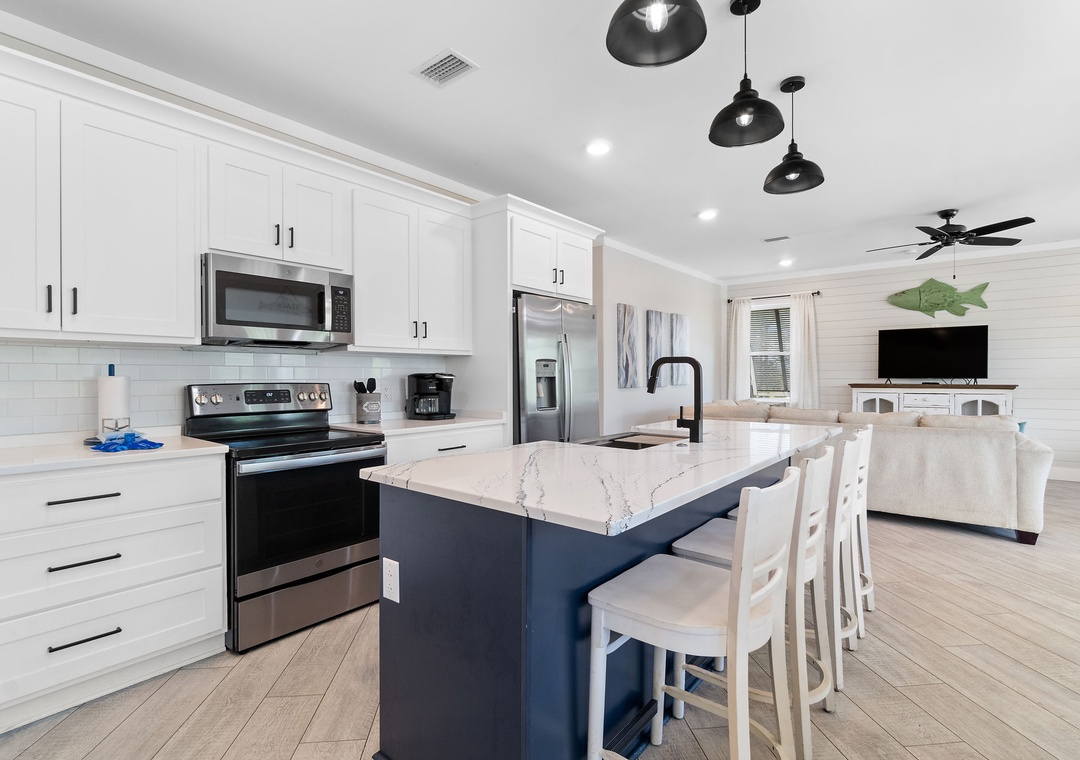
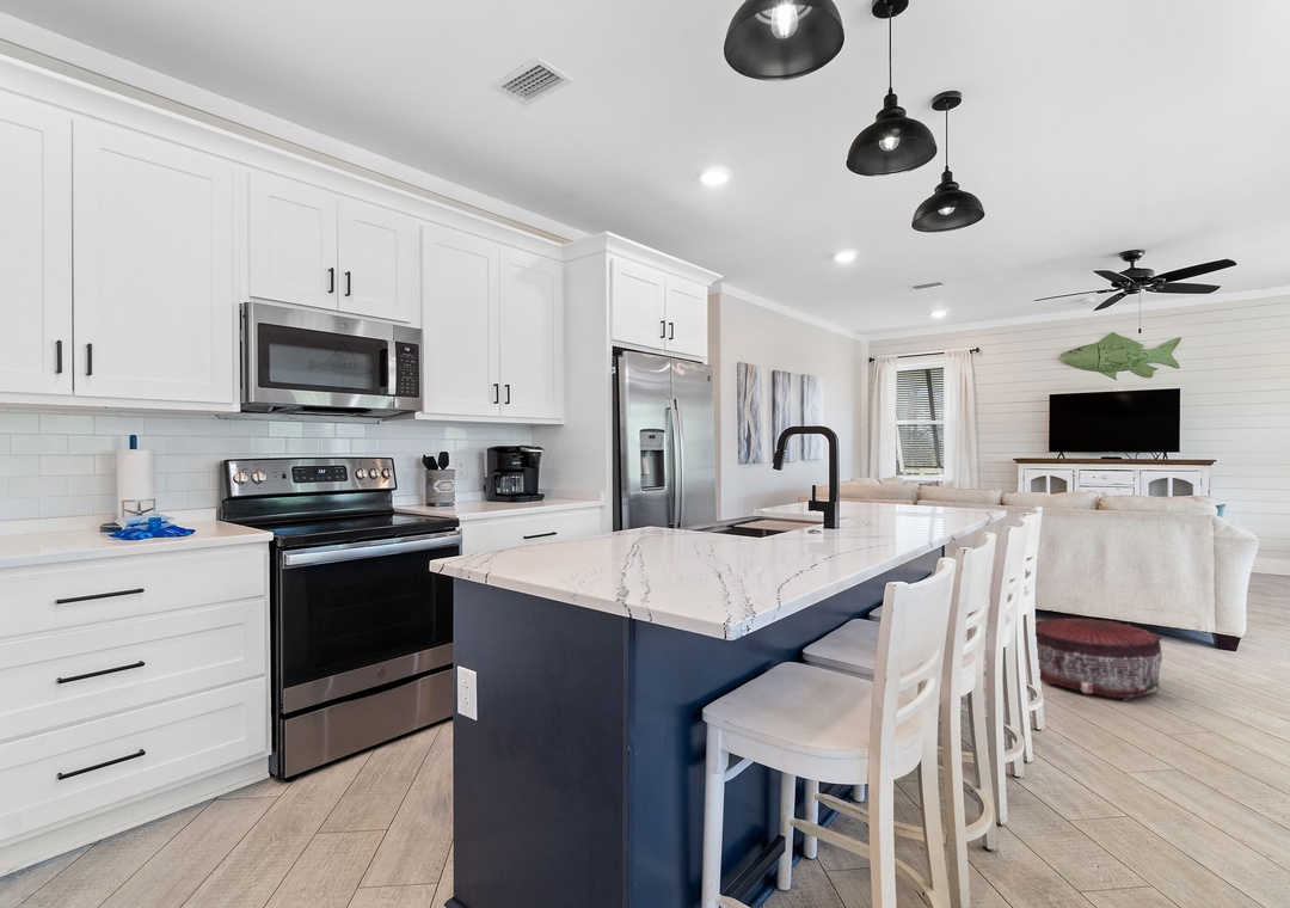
+ pouf [1034,615,1163,701]
